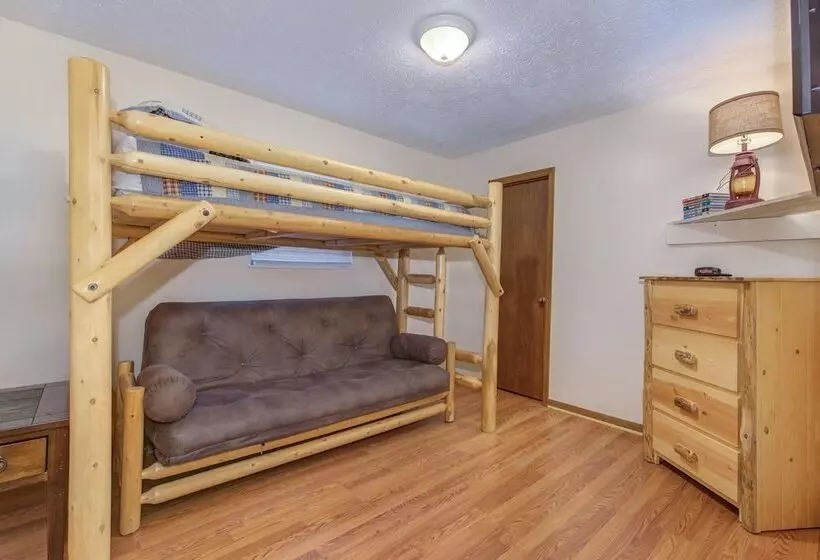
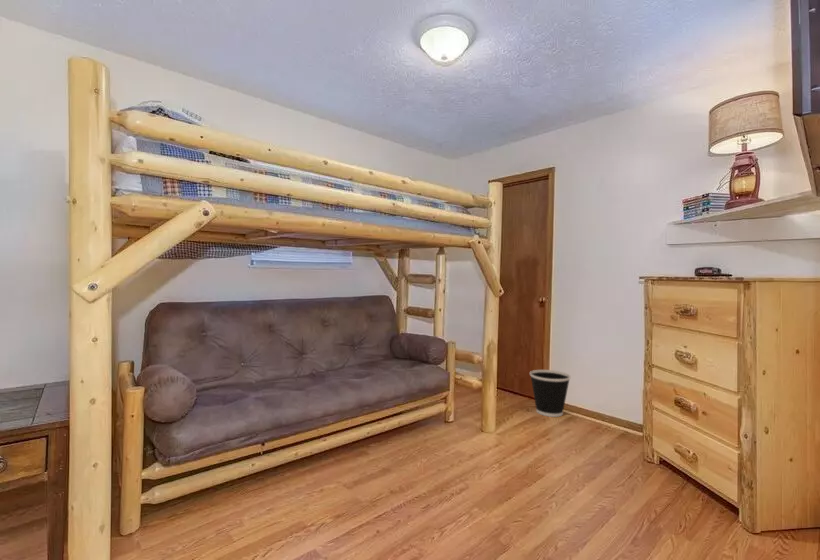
+ wastebasket [529,369,572,418]
